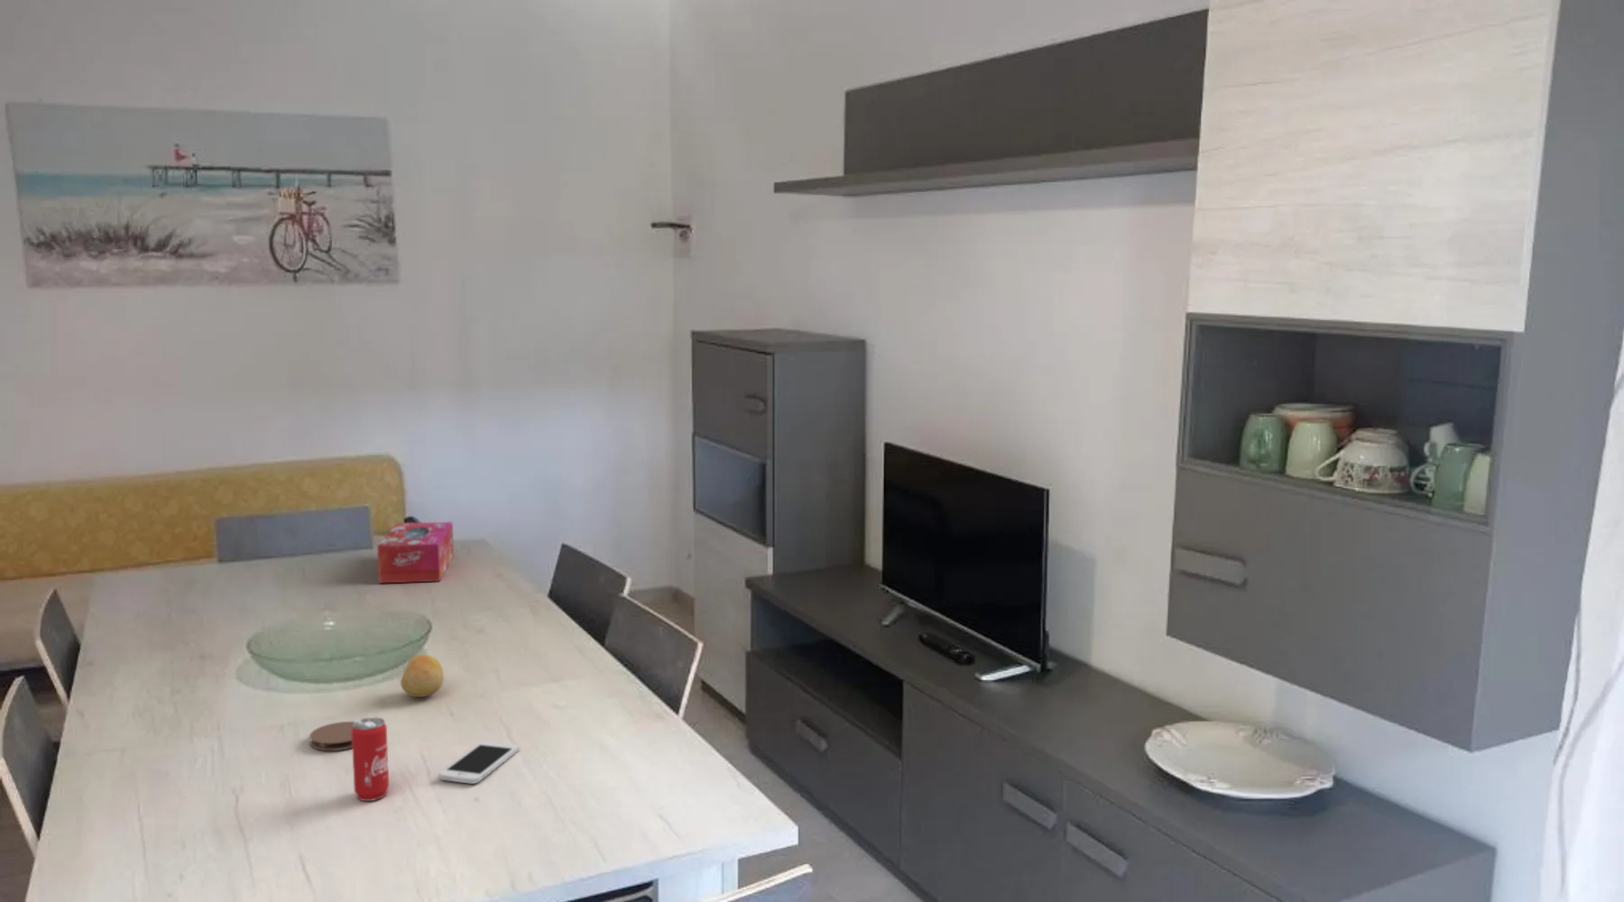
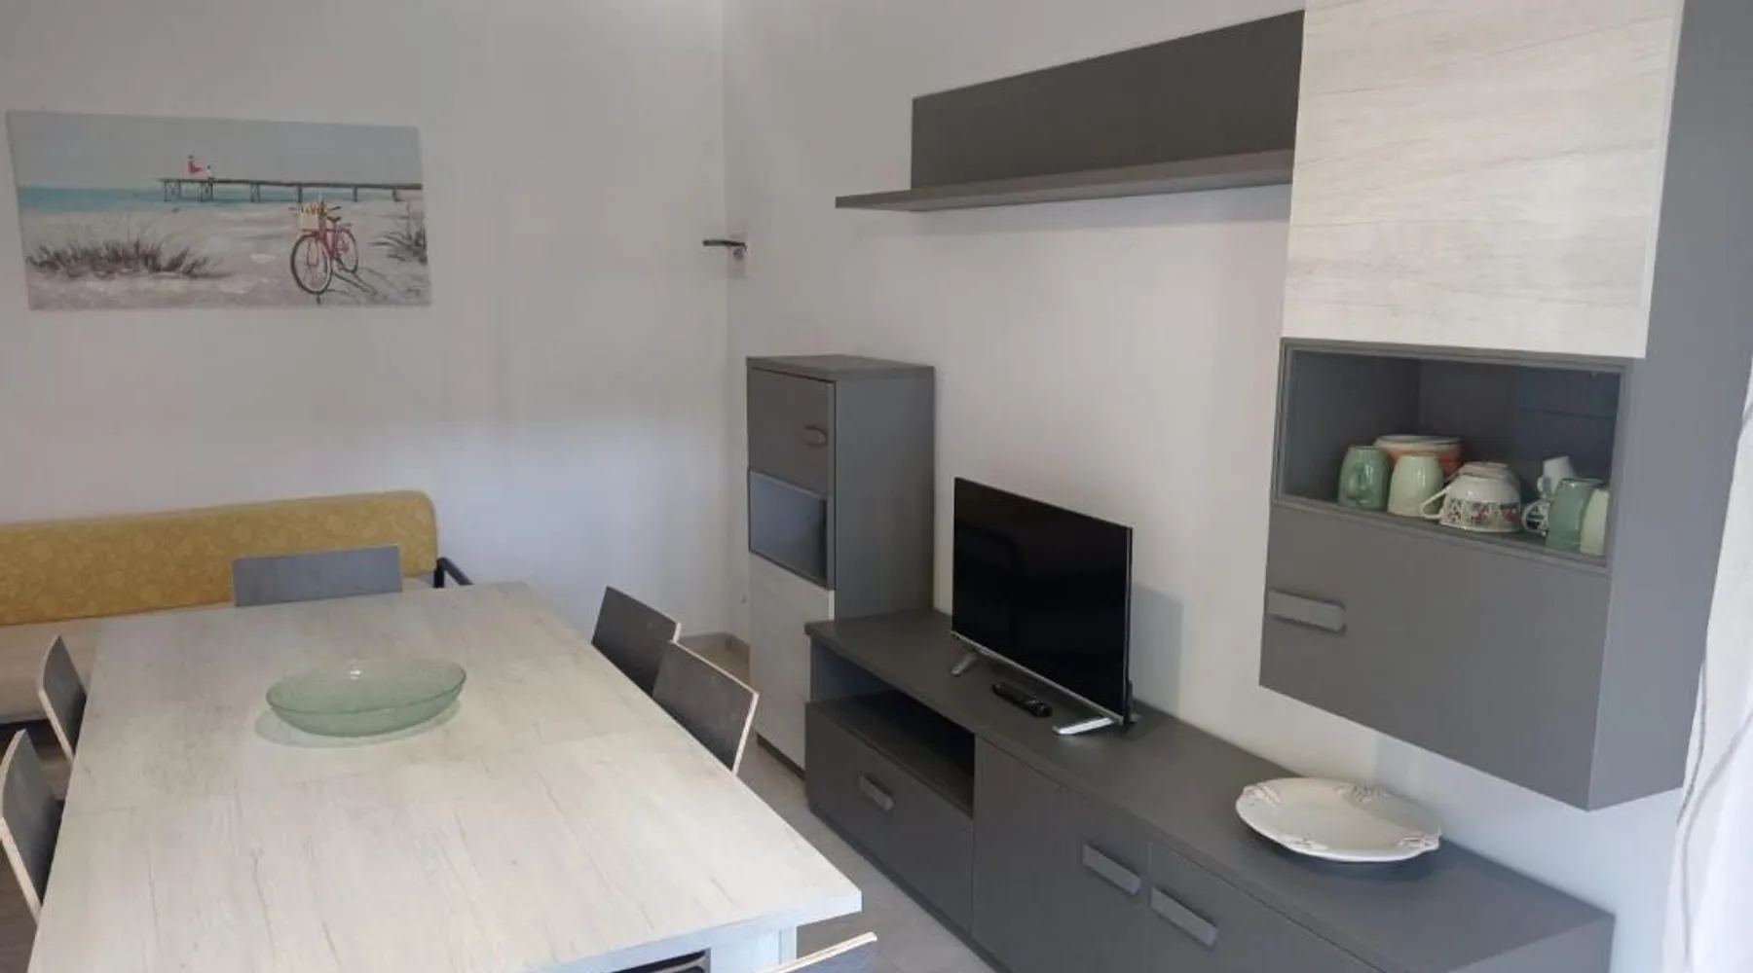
- tissue box [377,521,454,584]
- coaster [309,721,355,751]
- beverage can [351,716,390,802]
- smartphone [439,740,520,784]
- fruit [400,654,444,698]
